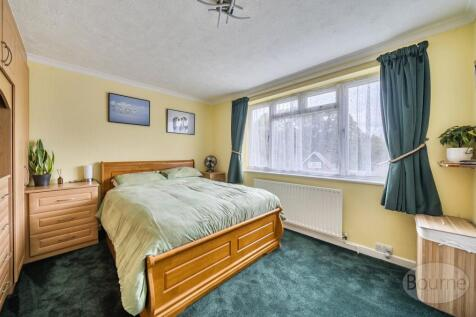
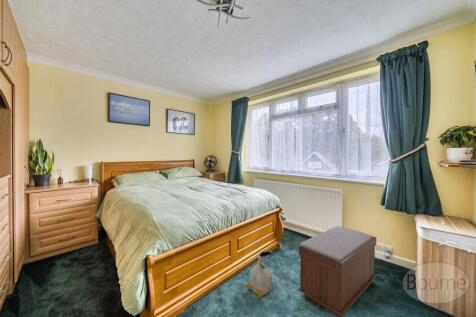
+ bench [297,225,377,317]
+ bag [247,249,274,298]
